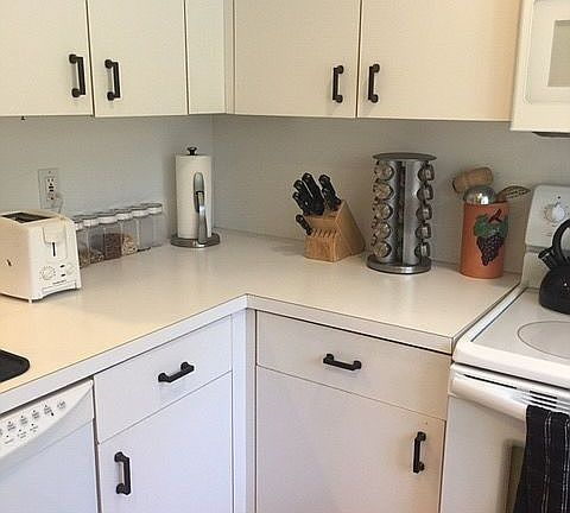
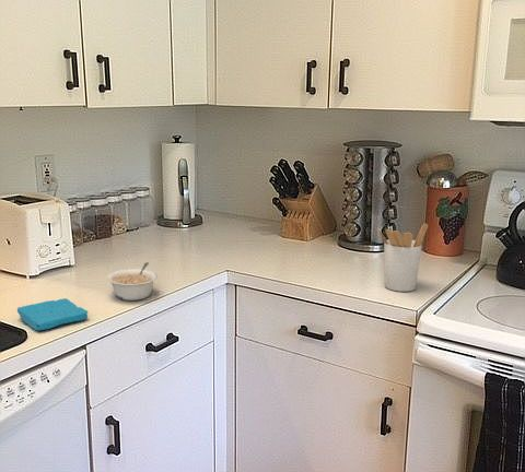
+ utensil holder [376,223,429,293]
+ legume [106,261,159,302]
+ sponge [16,297,89,331]
